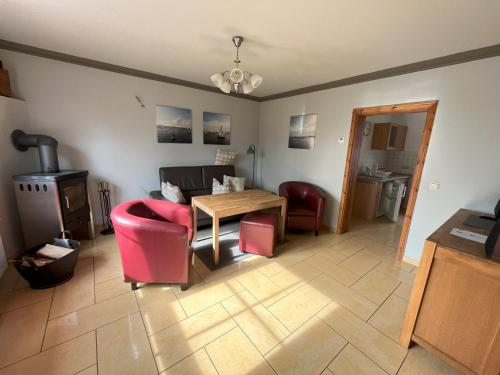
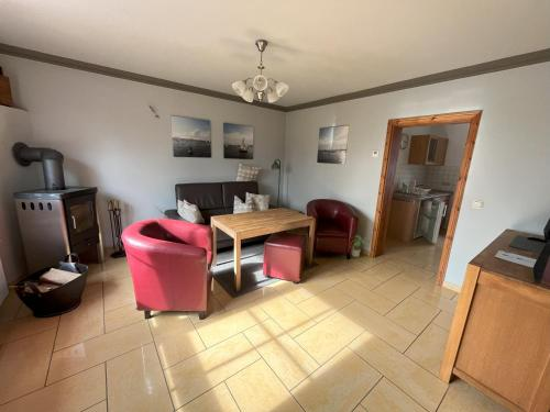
+ potted plant [351,234,371,258]
